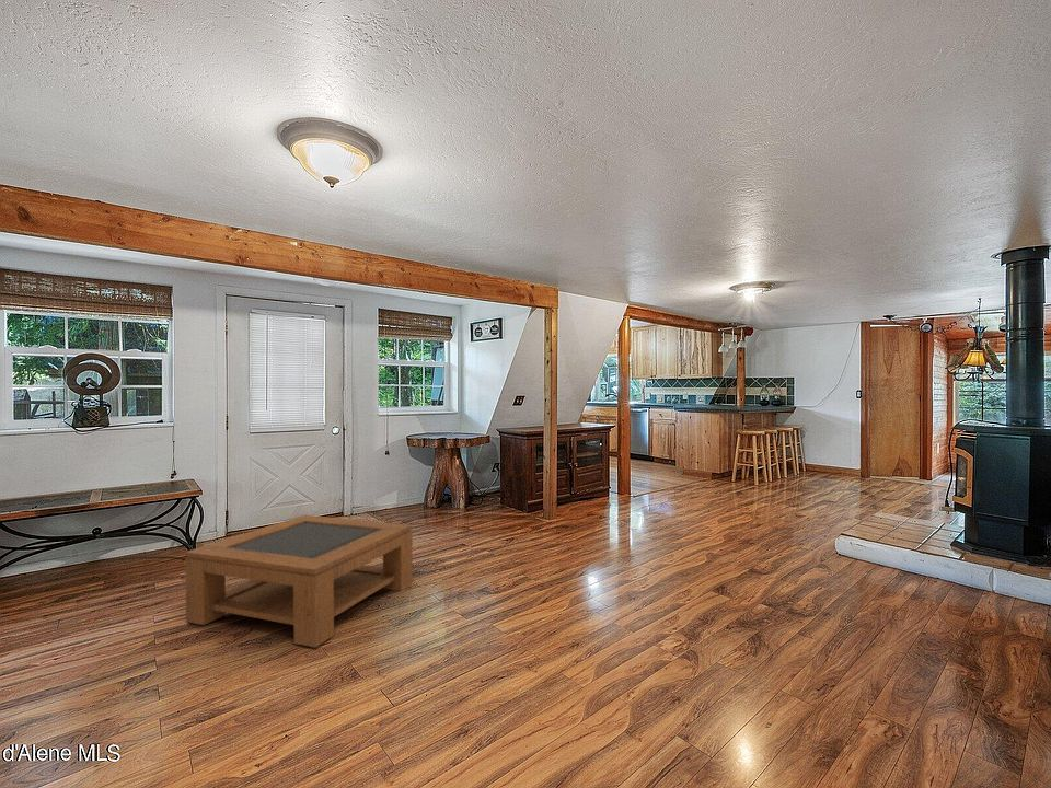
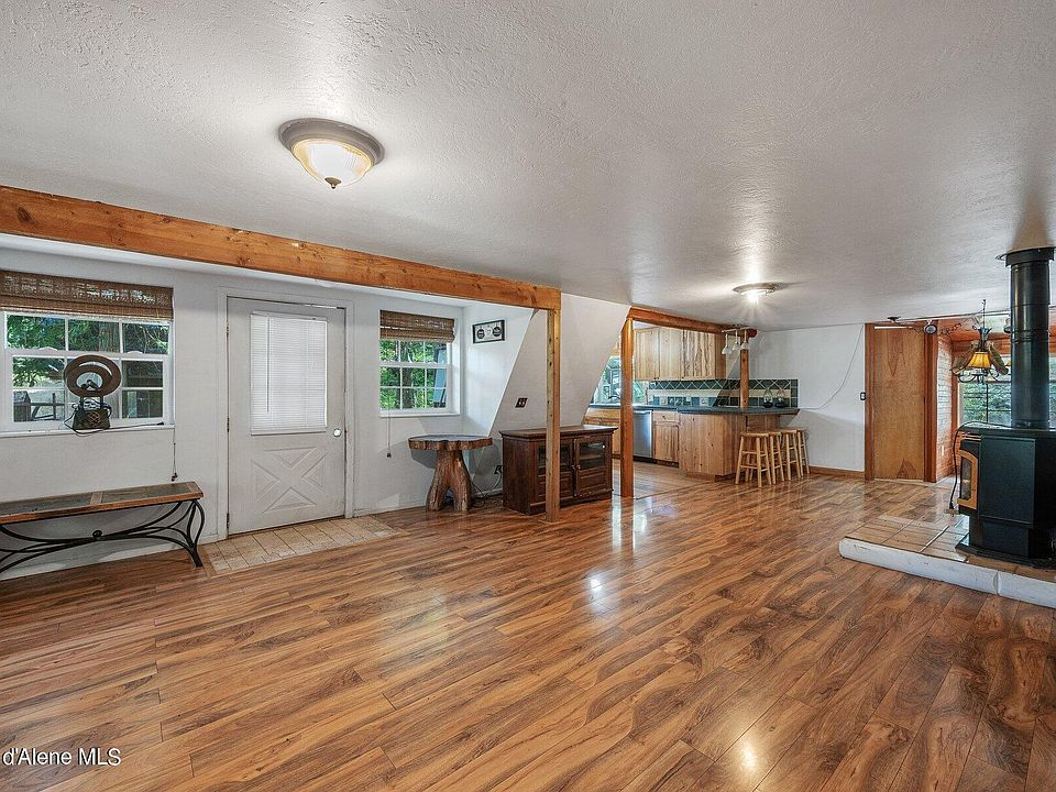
- coffee table [184,514,414,649]
